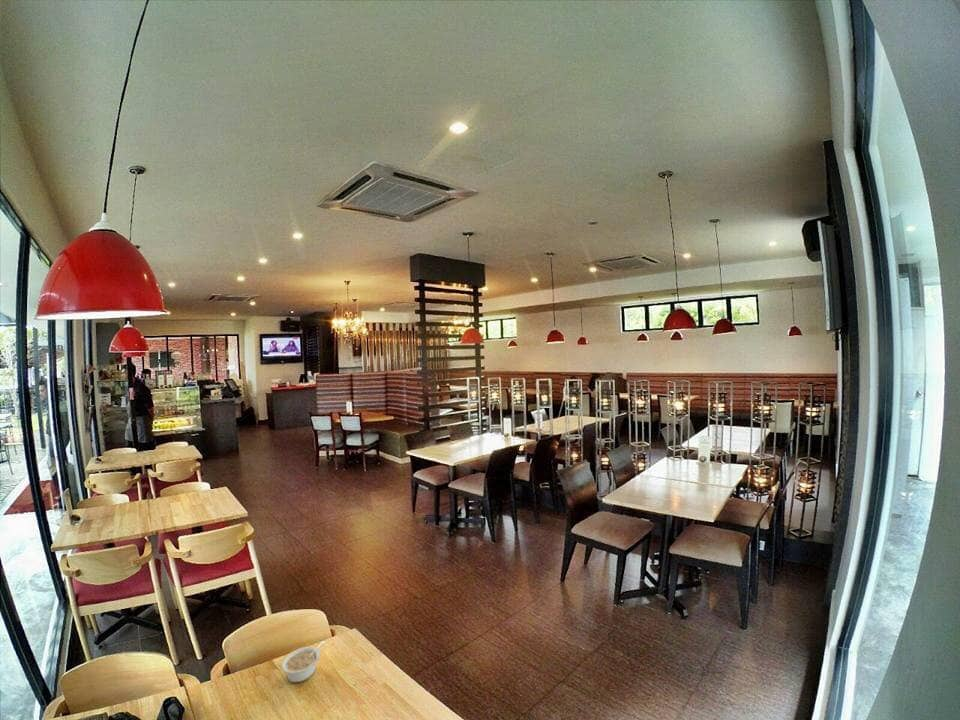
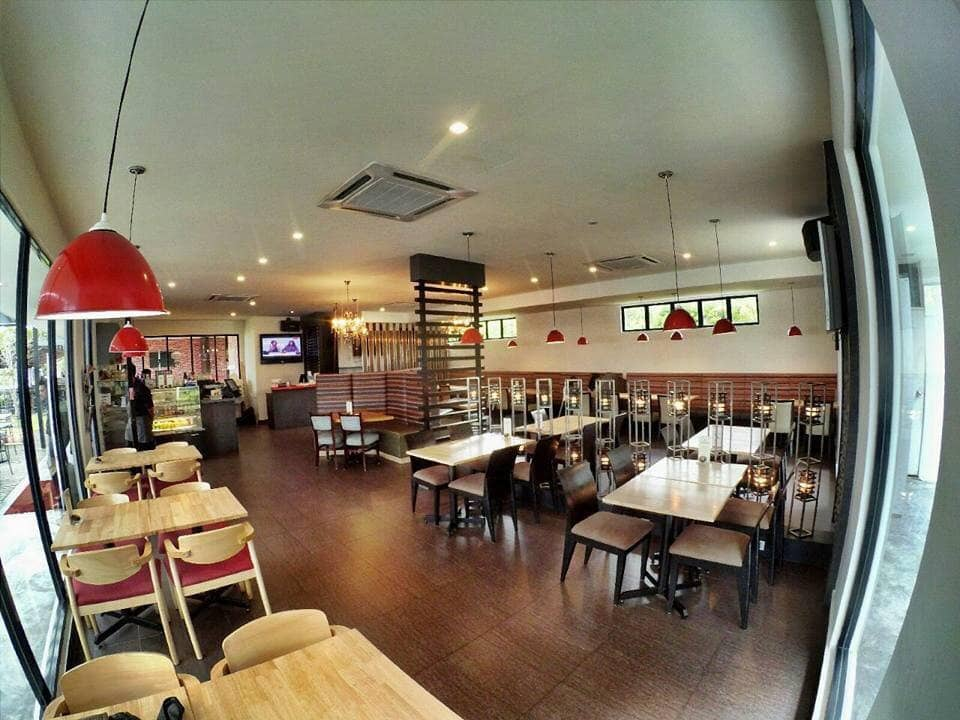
- legume [280,640,325,683]
